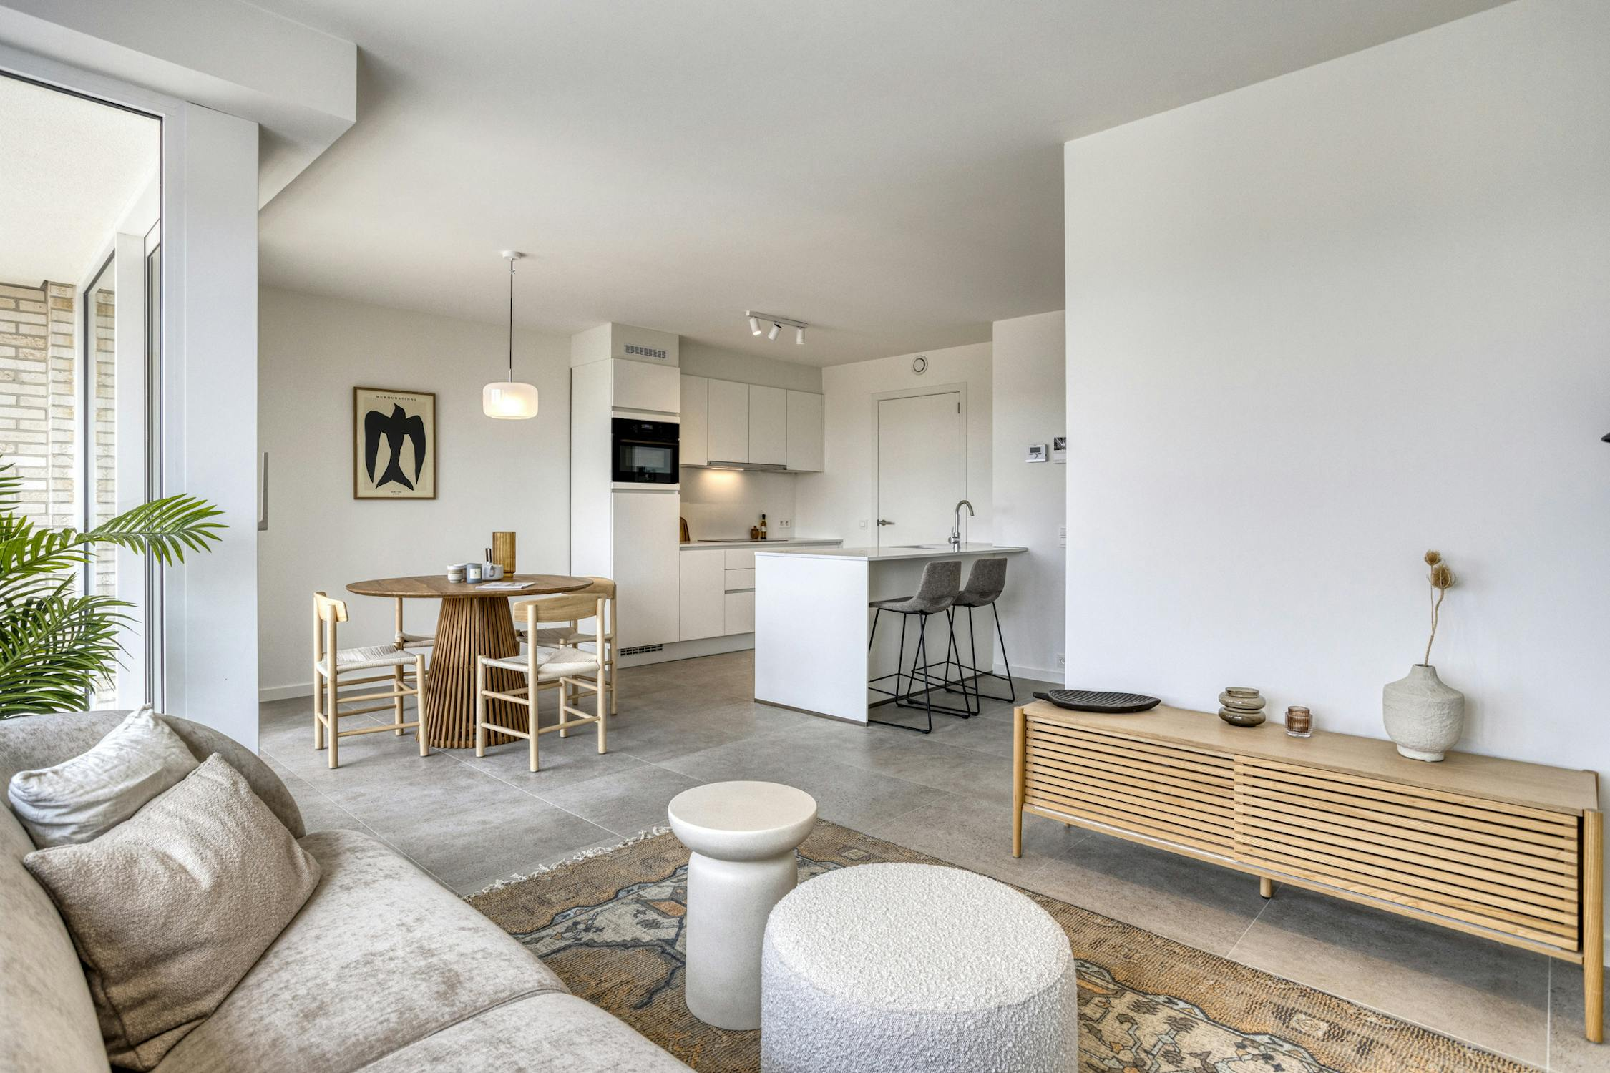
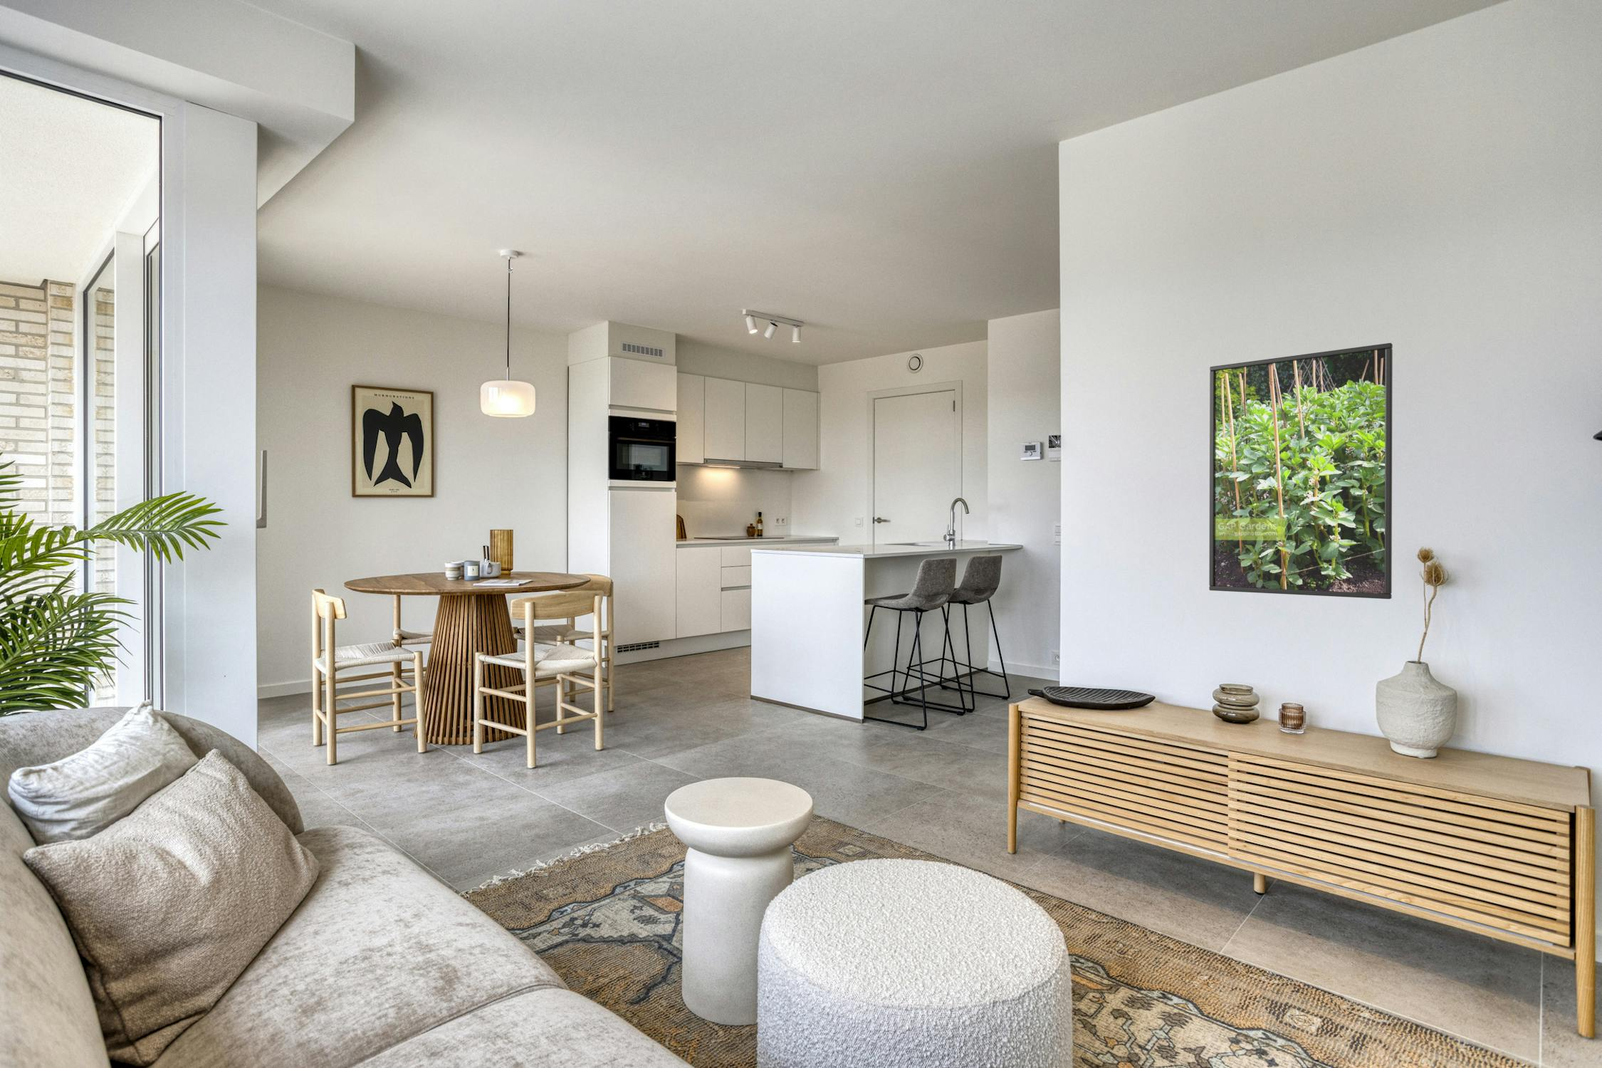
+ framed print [1209,342,1393,600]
